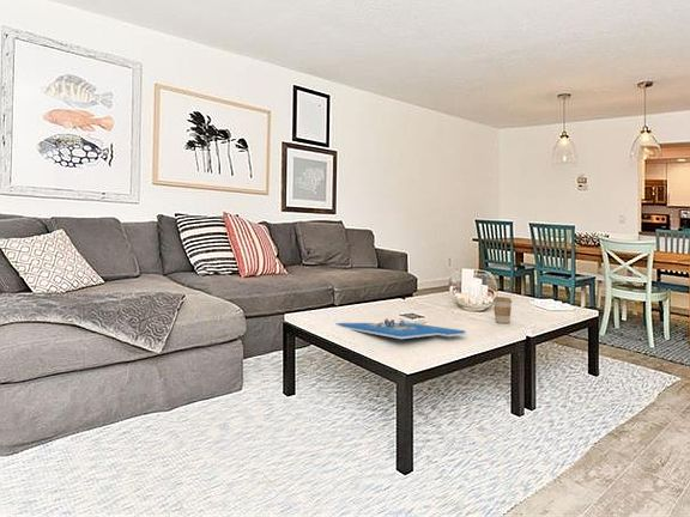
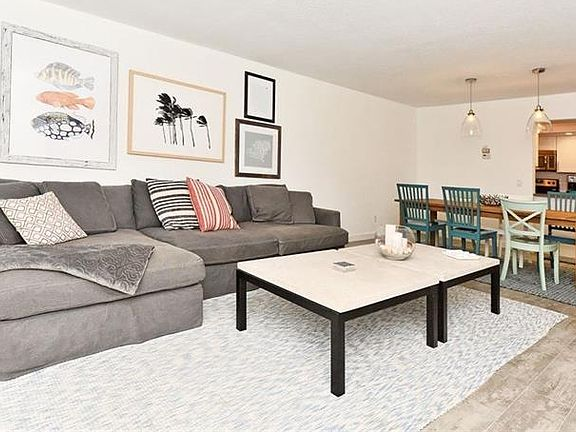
- coffee cup [492,296,513,324]
- board game [334,317,468,340]
